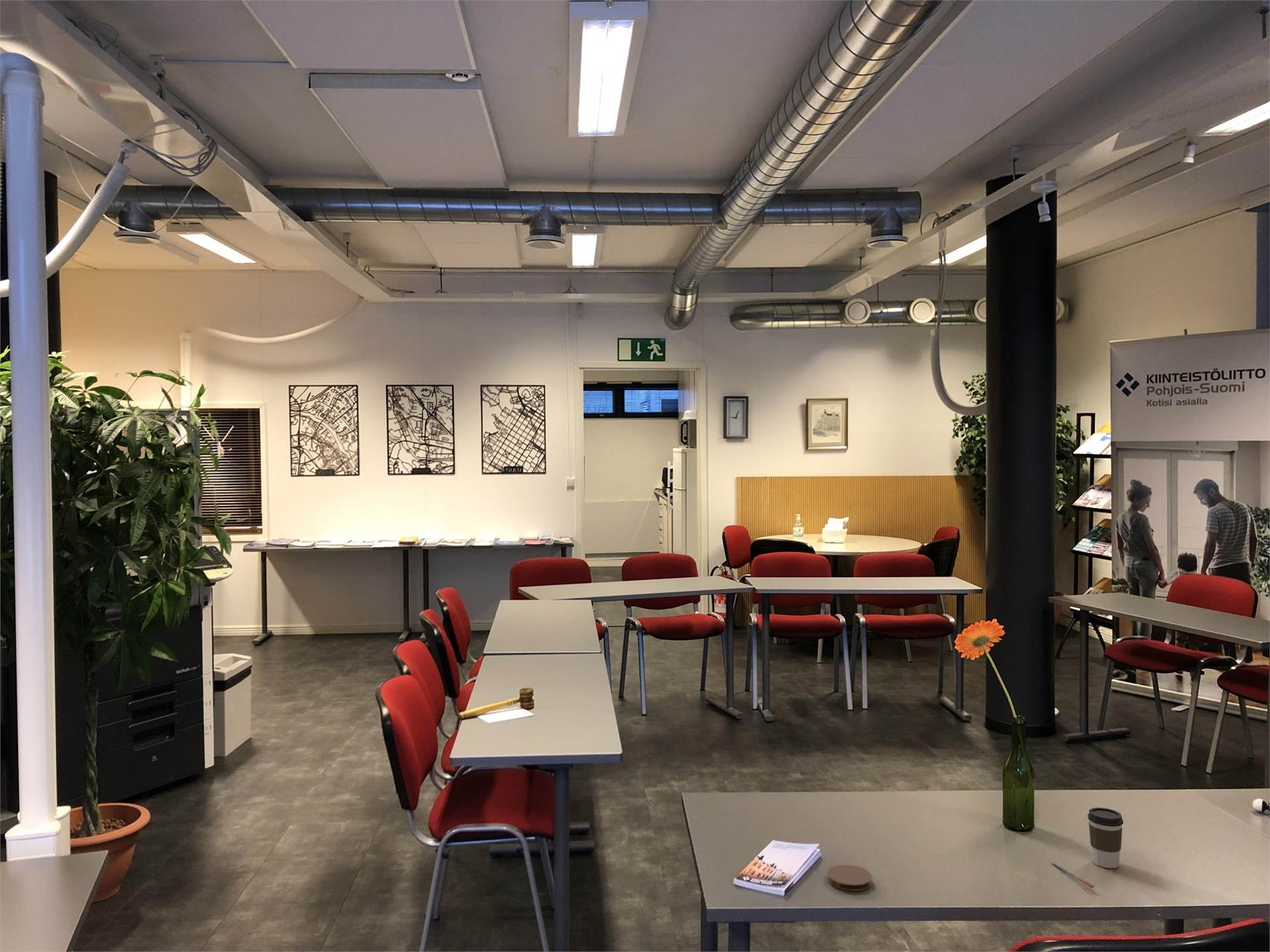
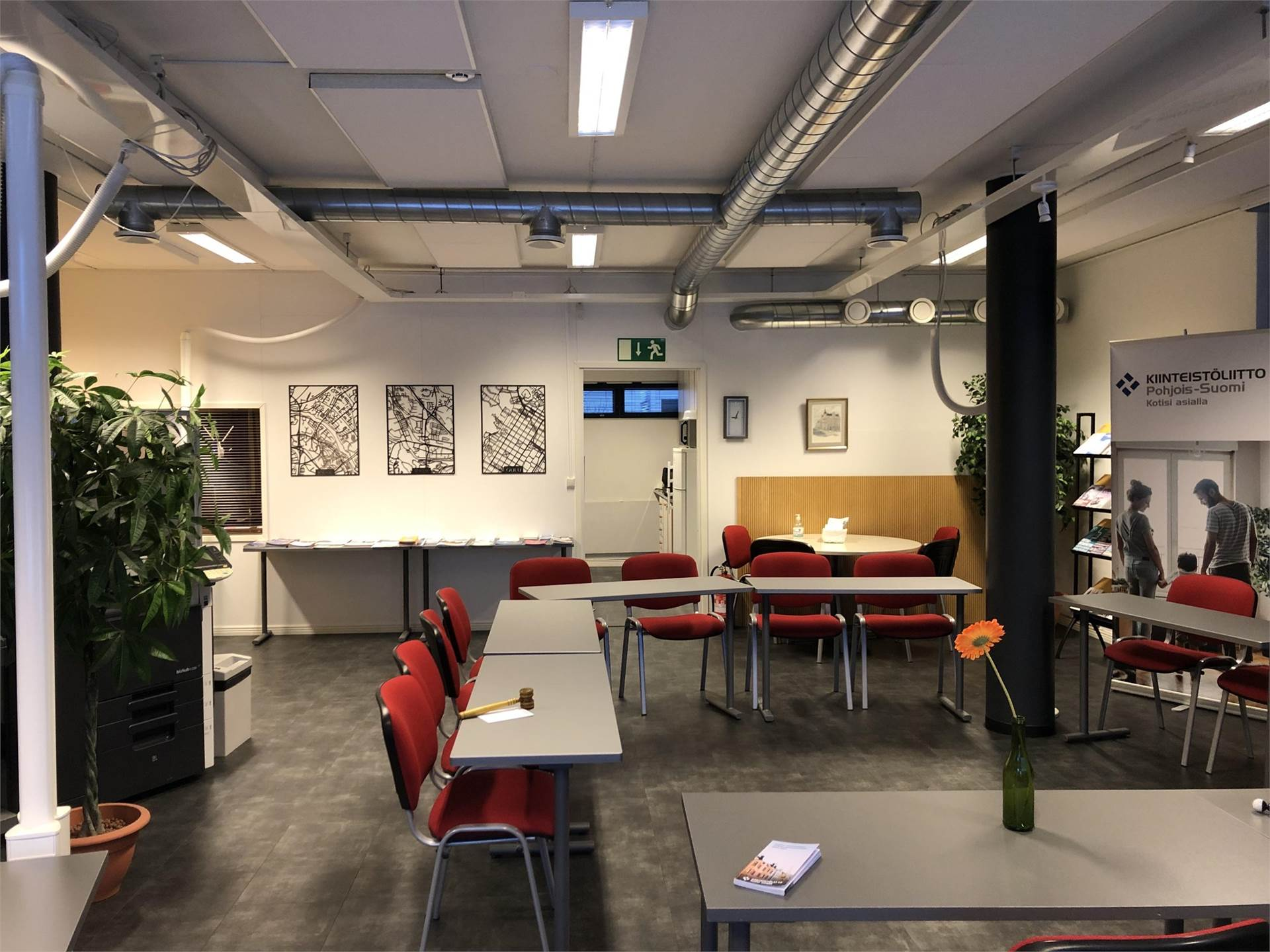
- pen [1050,862,1095,889]
- coaster [827,864,873,892]
- coffee cup [1087,807,1124,869]
